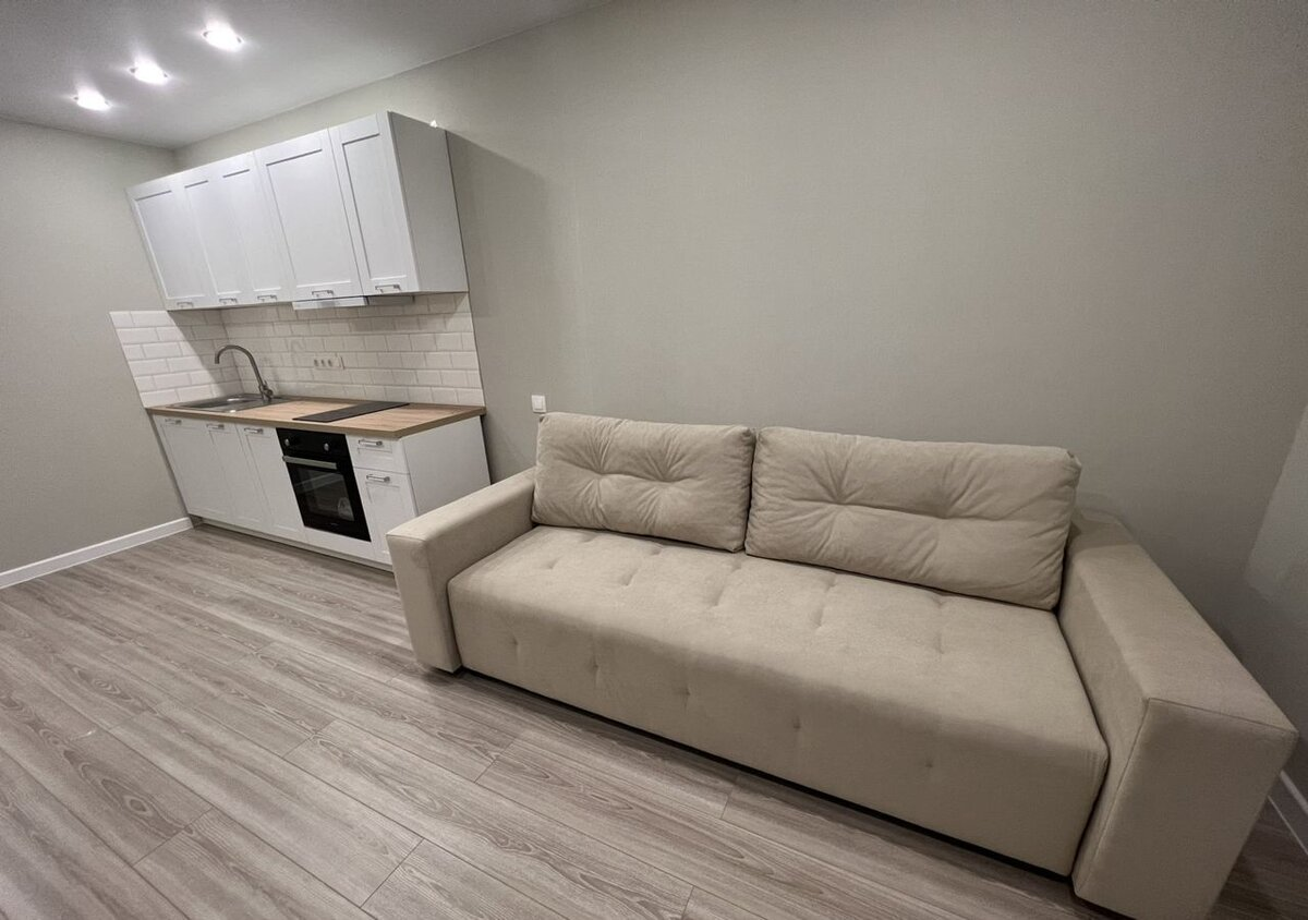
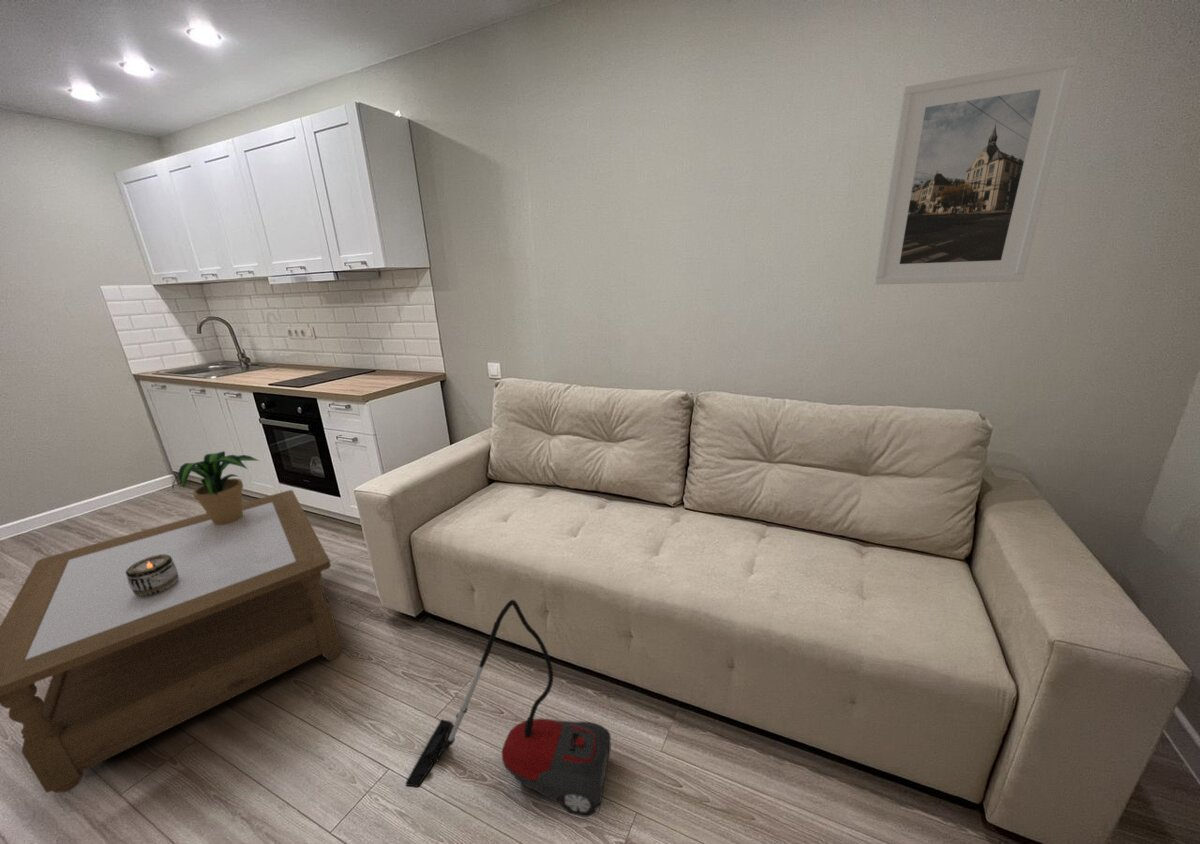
+ vacuum cleaner [405,599,612,818]
+ coffee table [0,489,342,794]
+ potted plant [171,450,260,525]
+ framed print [873,55,1079,285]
+ candle holder [126,554,179,596]
